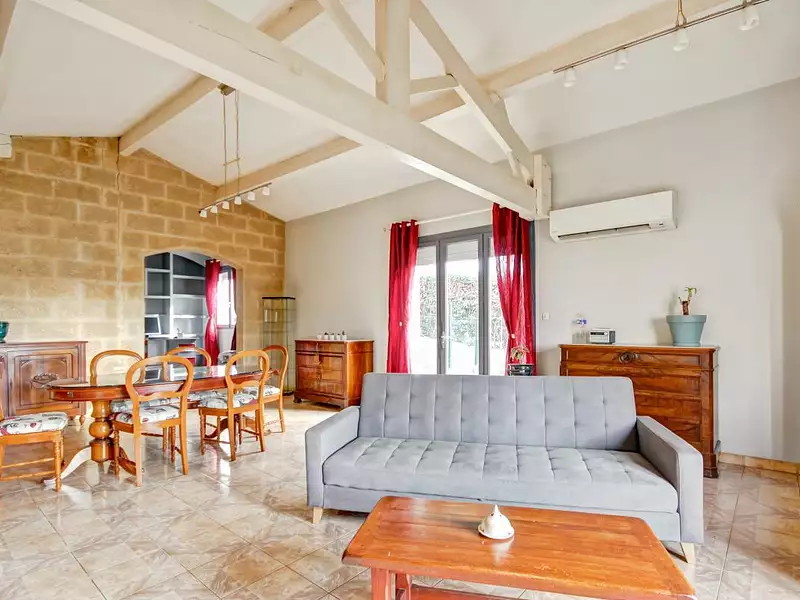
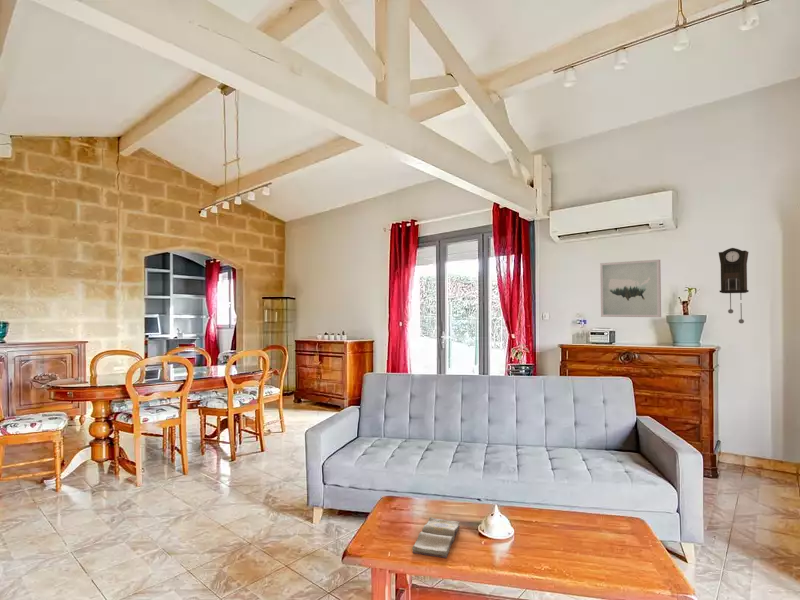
+ wall art [599,259,662,318]
+ diary [411,516,461,559]
+ pendulum clock [717,247,750,324]
